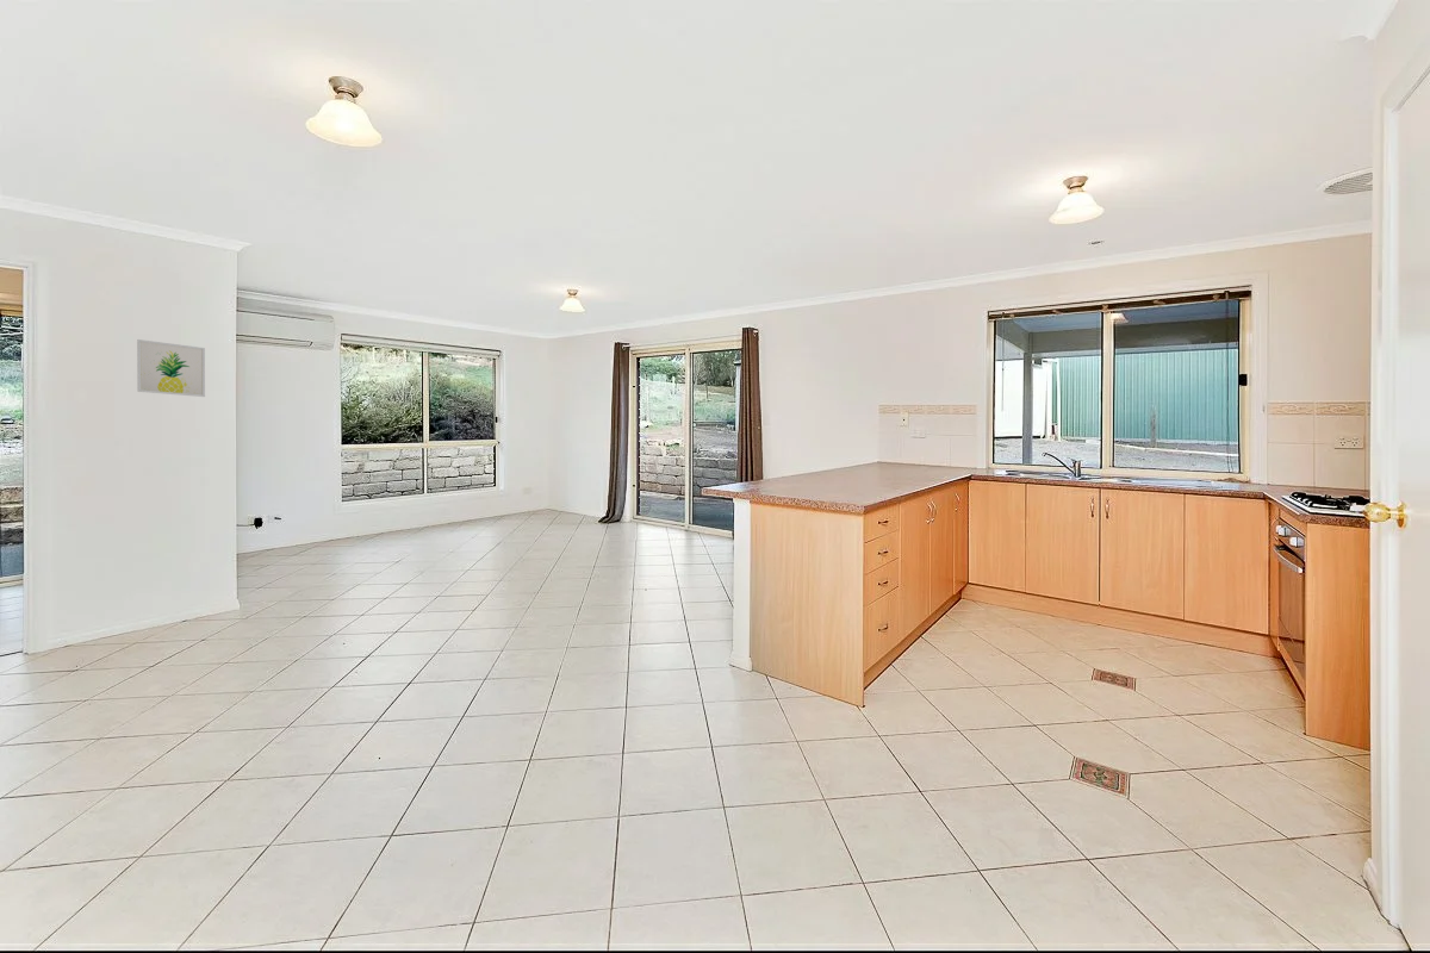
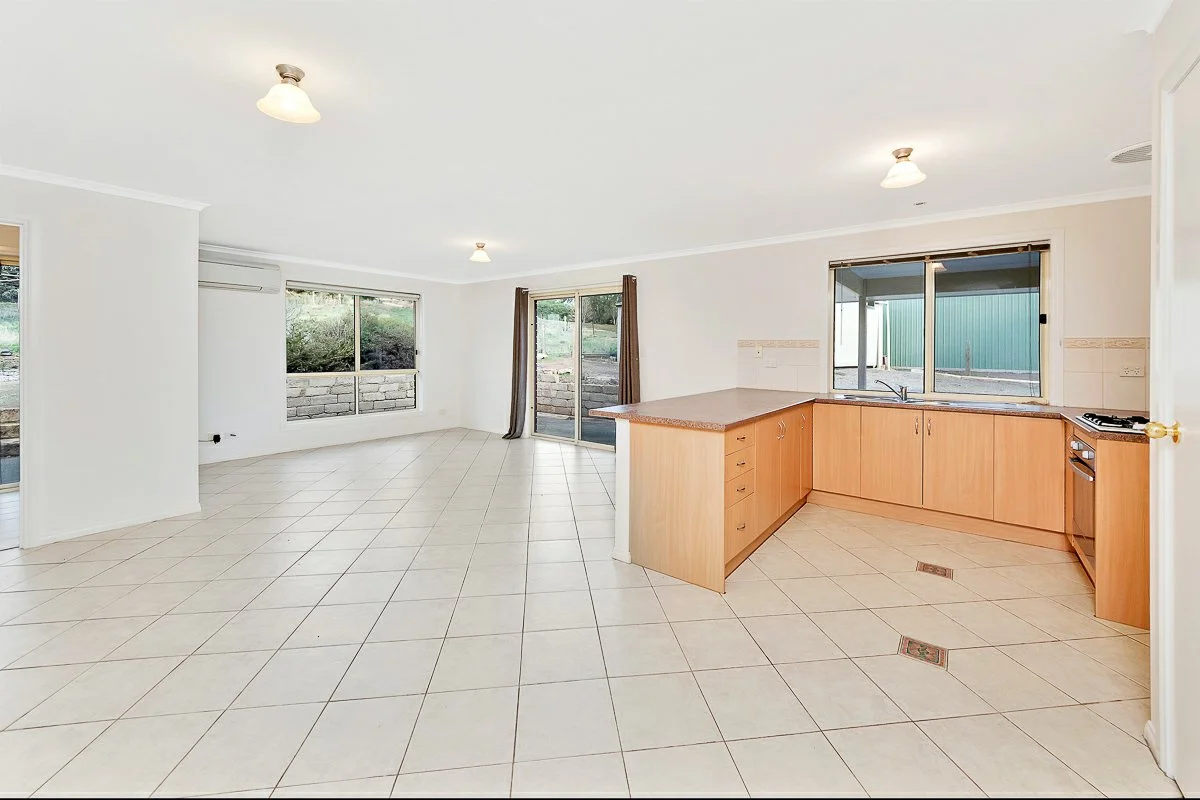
- wall art [136,338,206,398]
